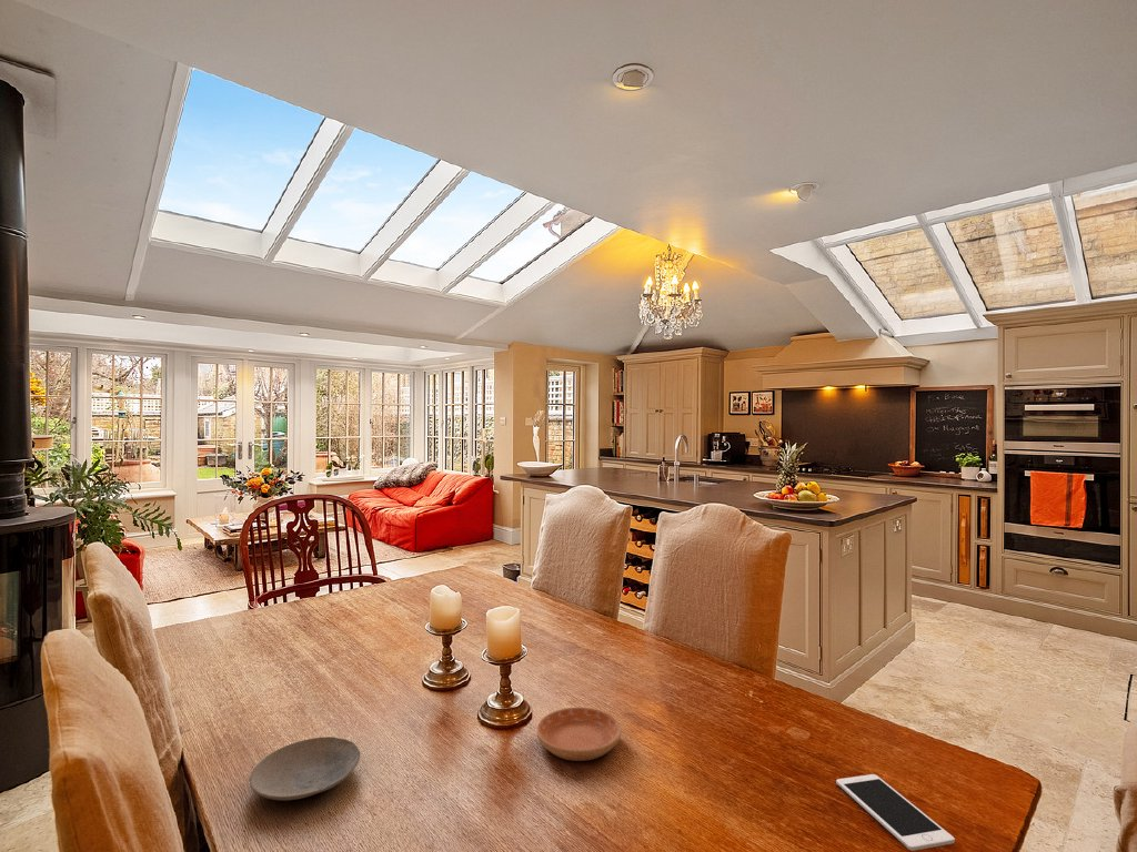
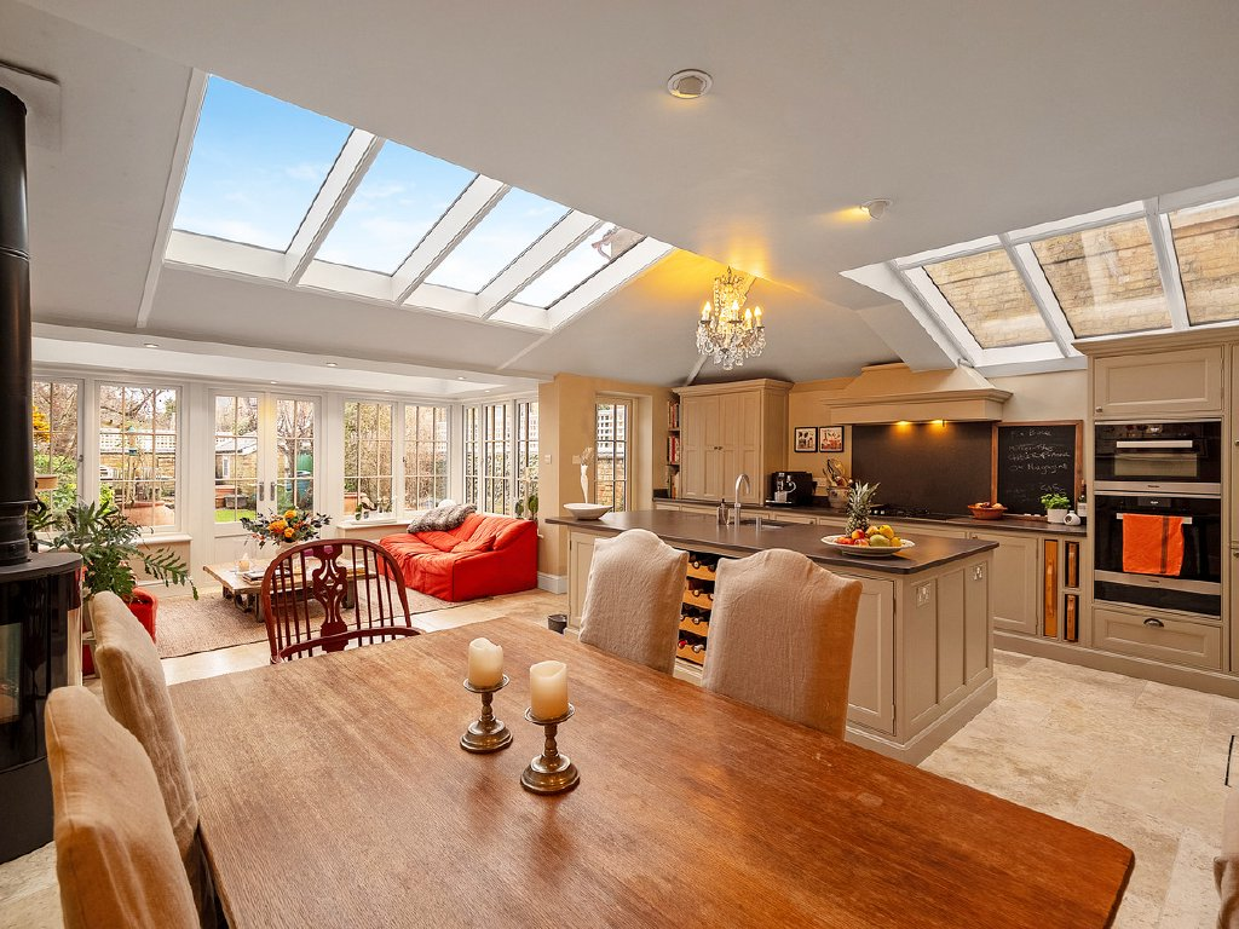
- cell phone [835,773,956,852]
- saucer [536,707,623,762]
- plate [249,736,361,801]
